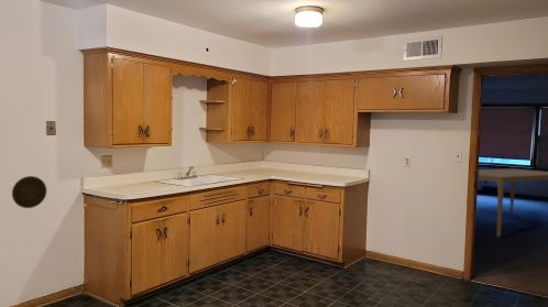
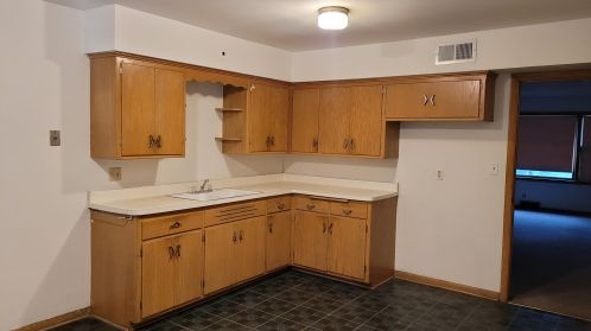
- dining table [476,167,548,238]
- decorative plate [11,175,47,209]
